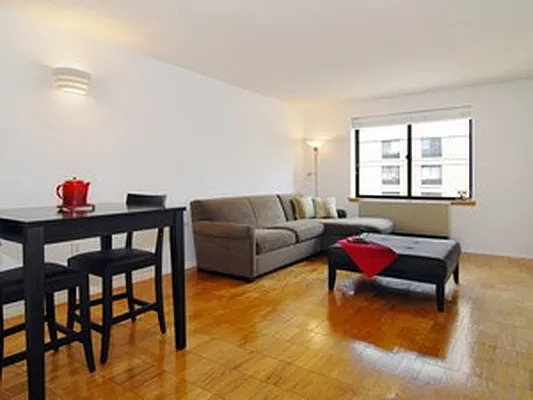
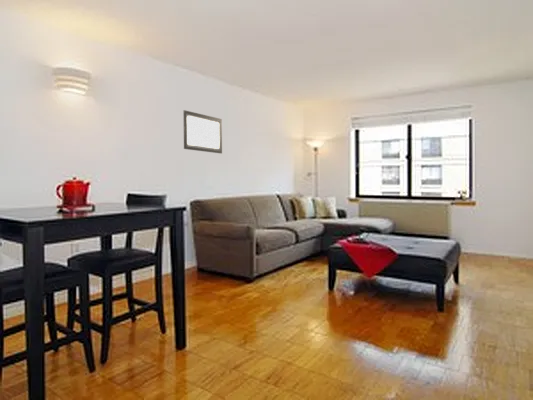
+ wall art [183,109,223,155]
